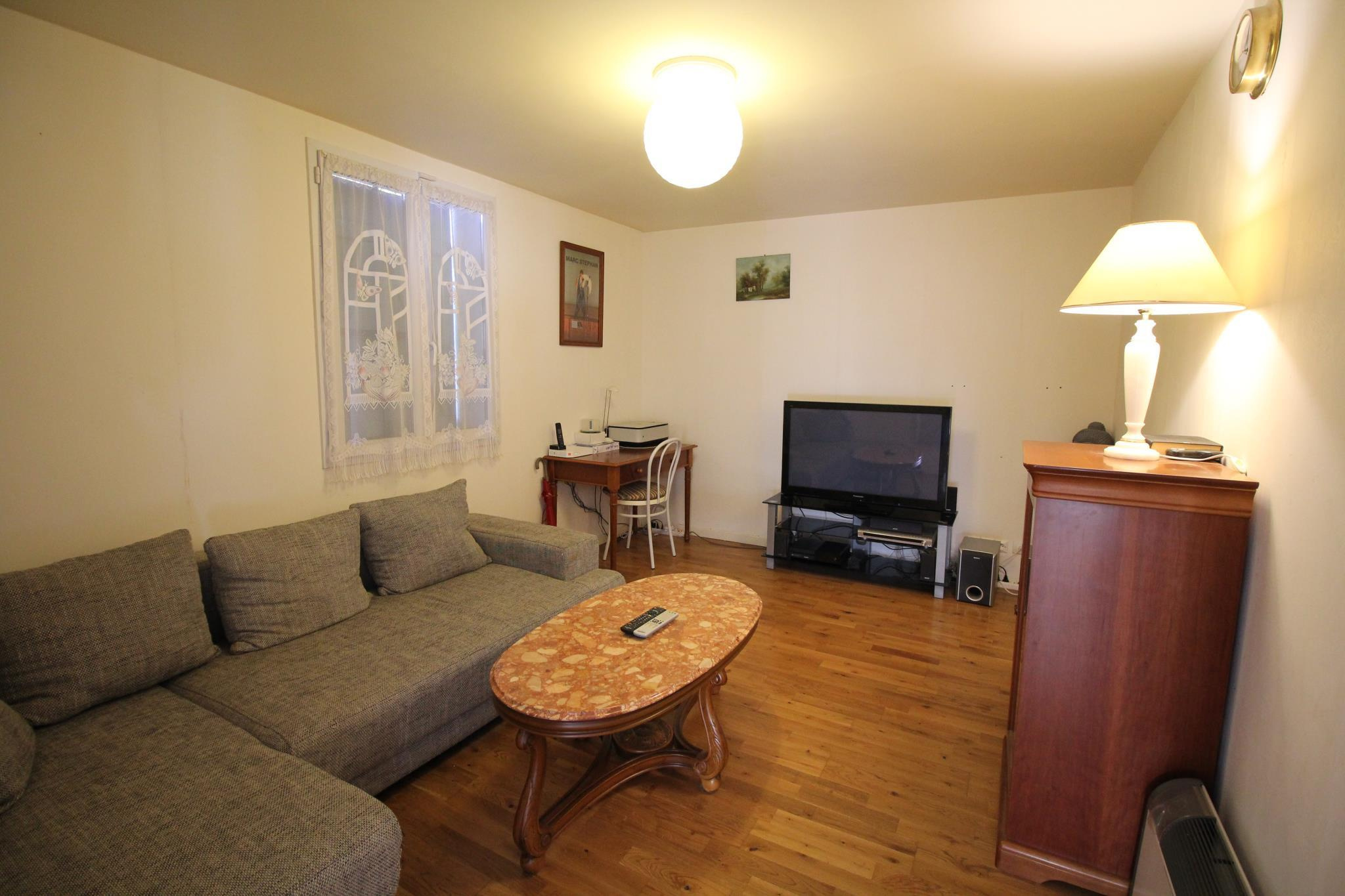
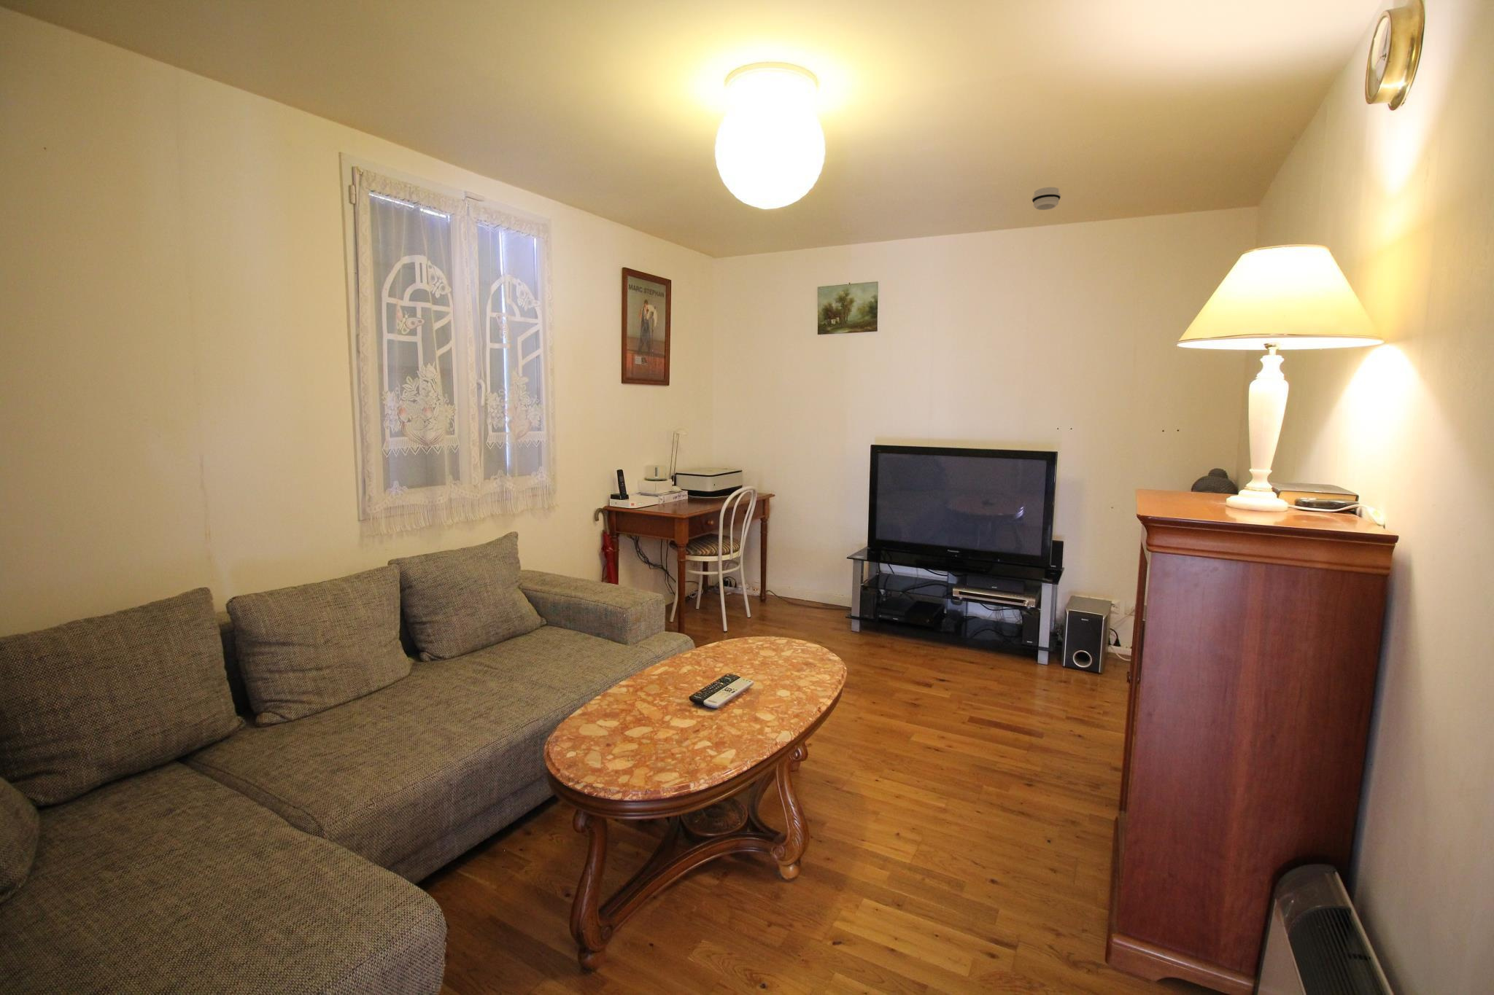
+ smoke detector [1032,187,1062,211]
